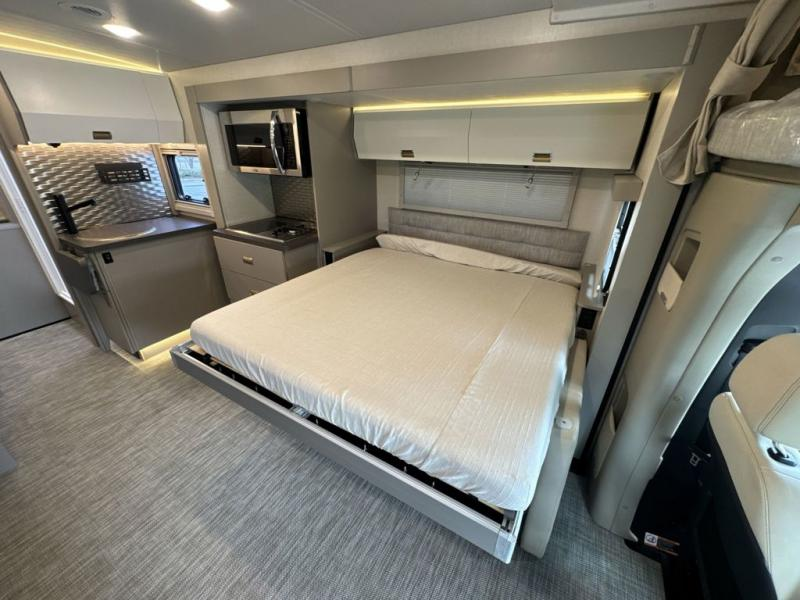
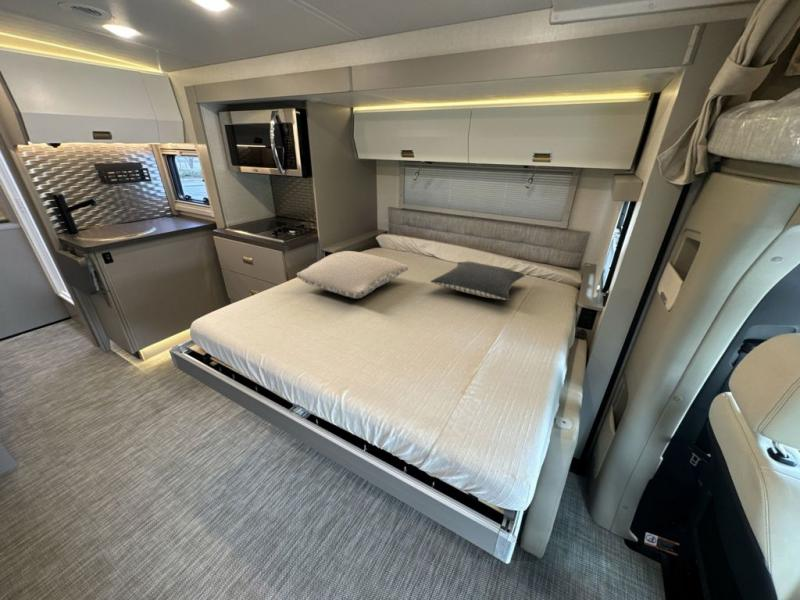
+ pillow [430,260,526,301]
+ pillow [296,250,409,299]
